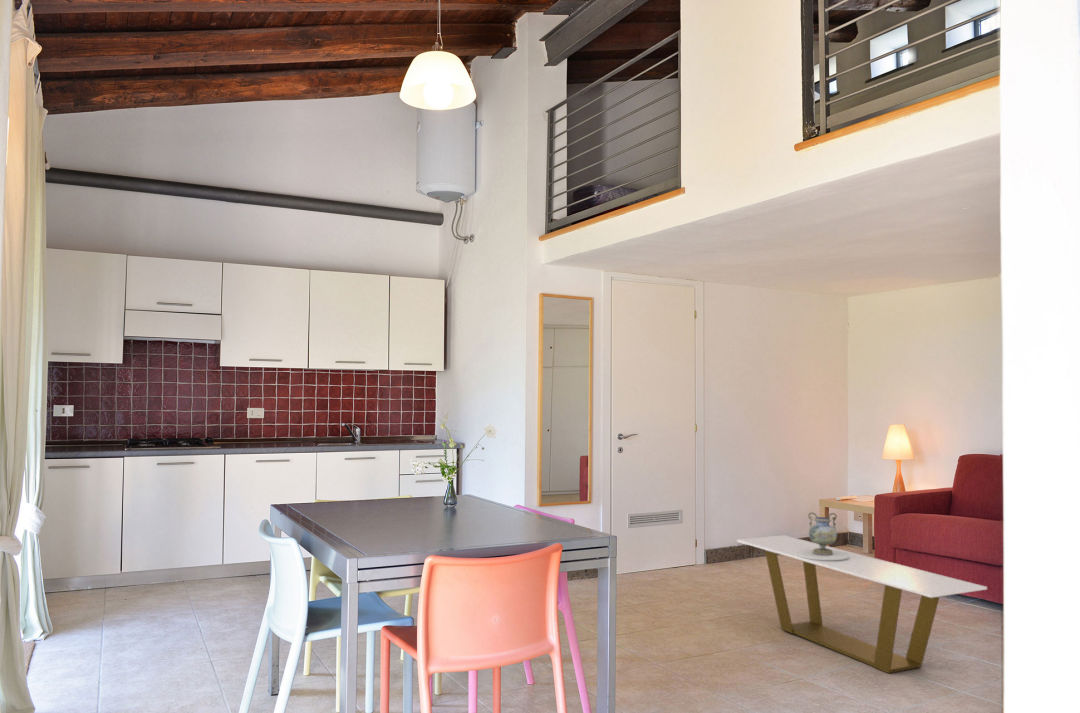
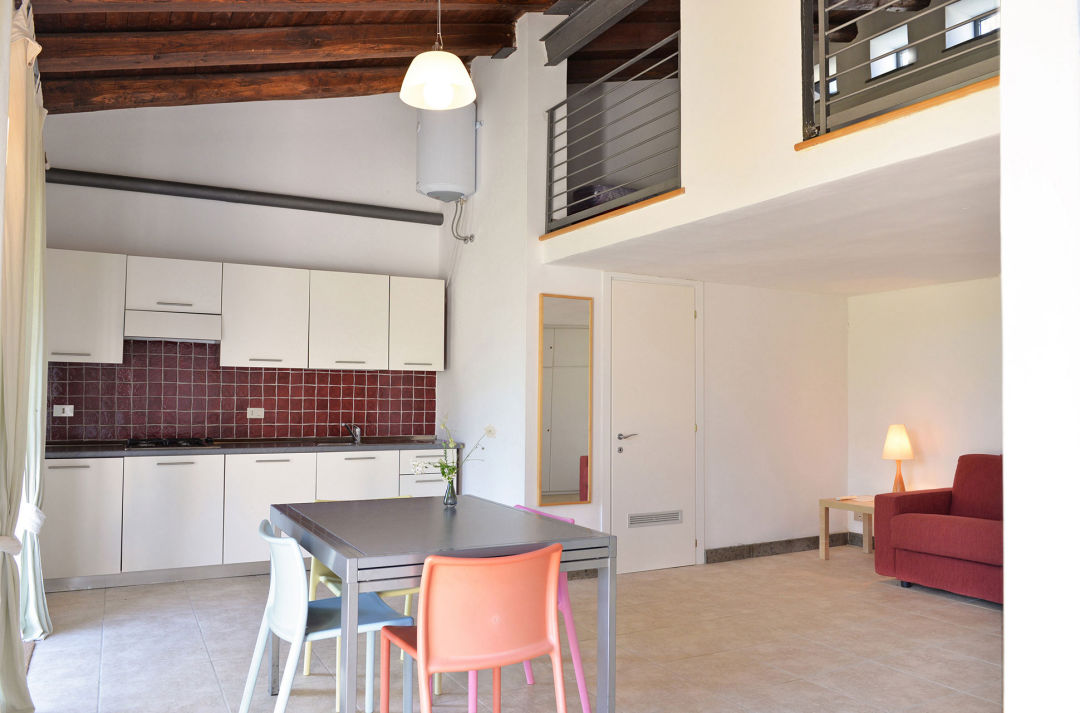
- decorative vase [797,511,850,560]
- coffee table [736,534,988,675]
